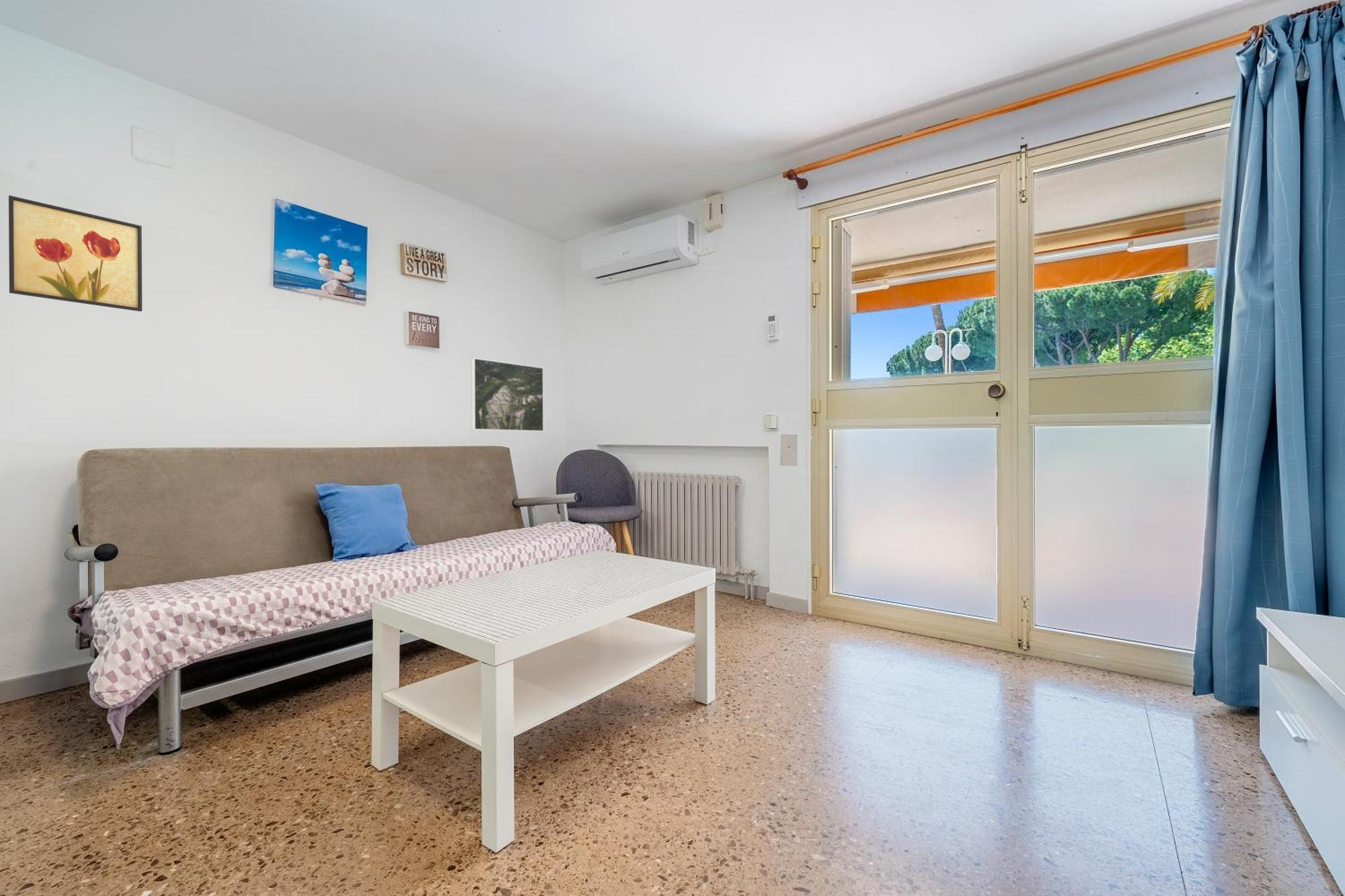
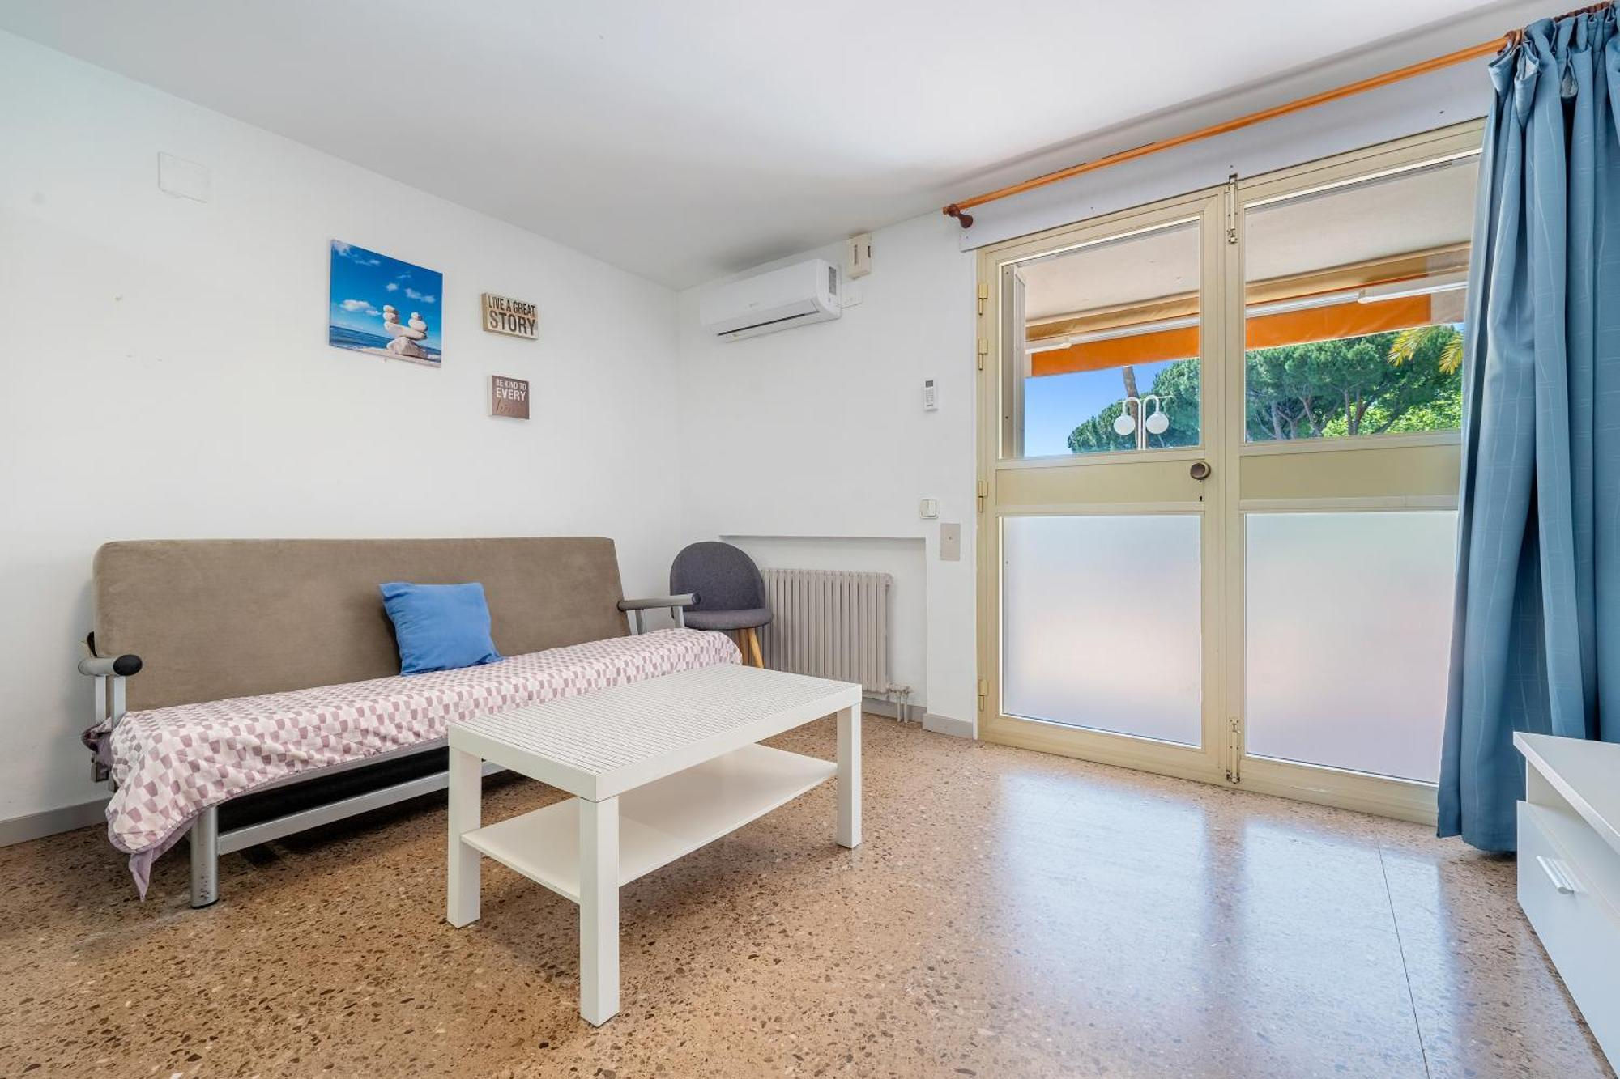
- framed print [471,358,544,432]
- wall art [8,195,143,312]
